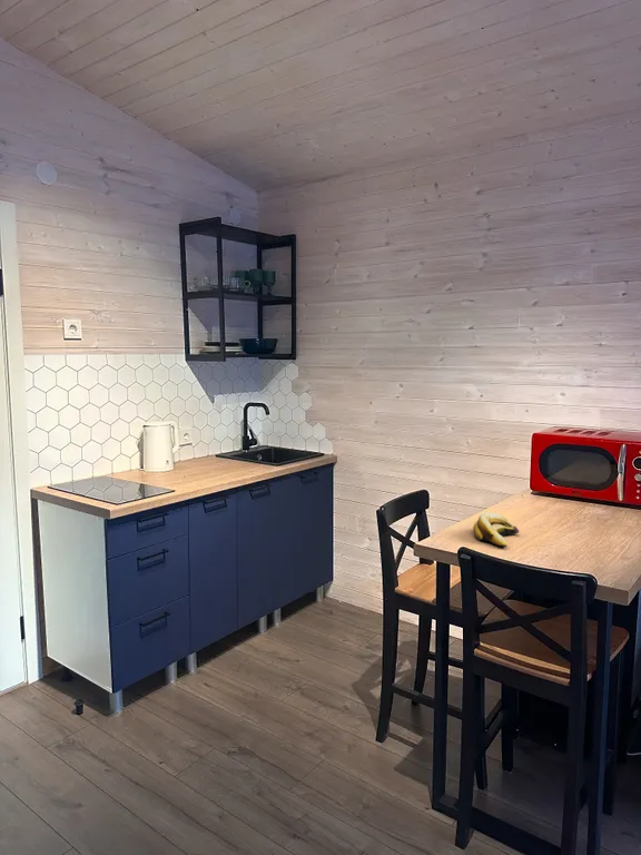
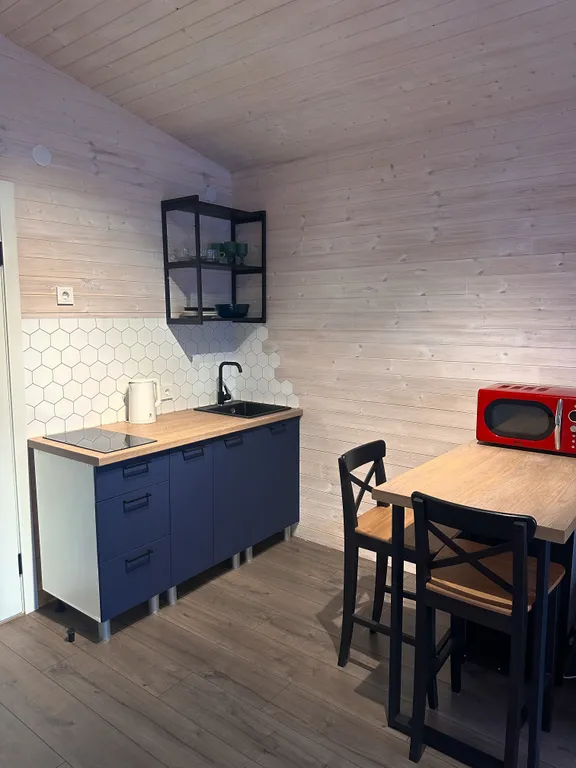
- banana [472,512,520,548]
